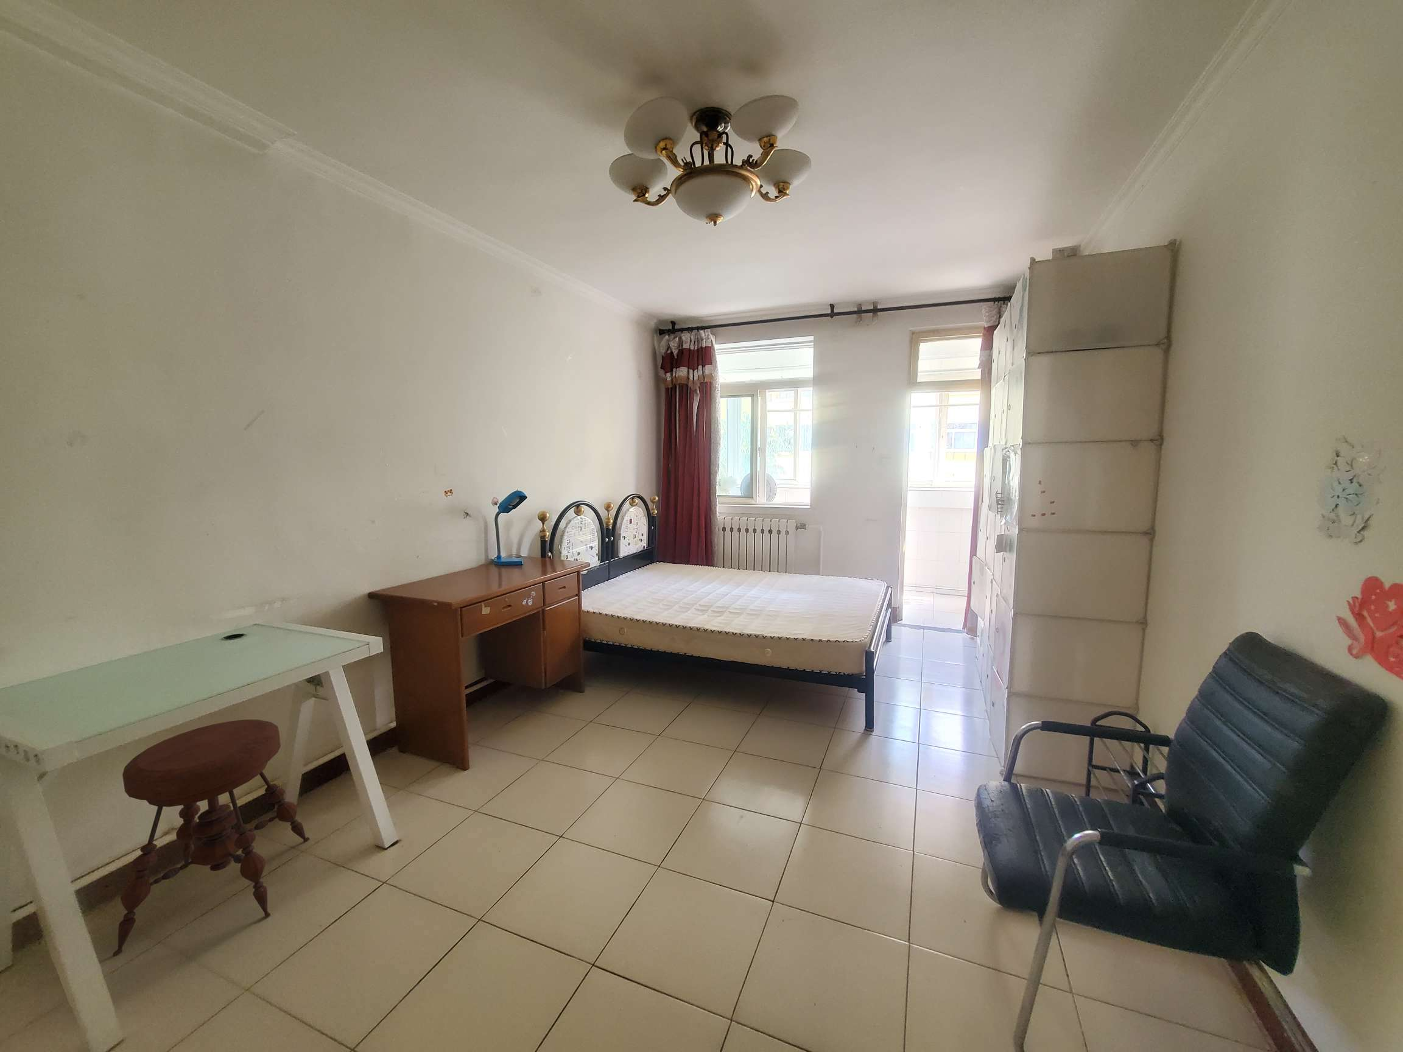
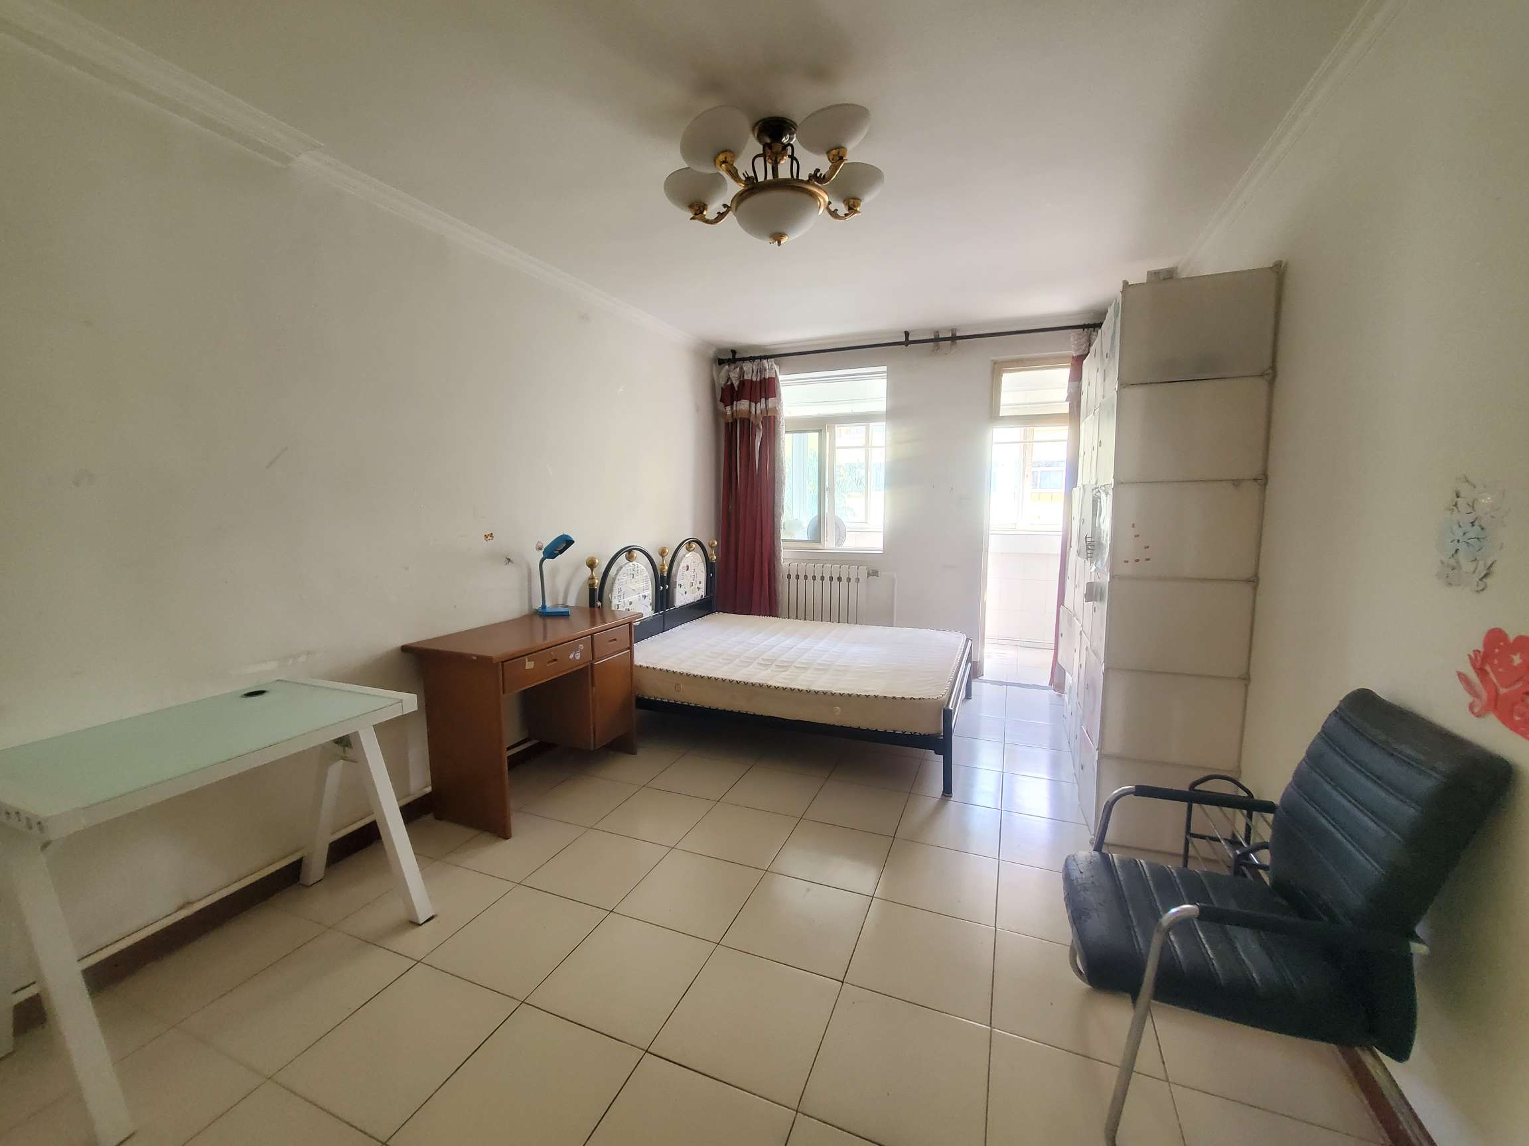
- stool [112,719,310,957]
